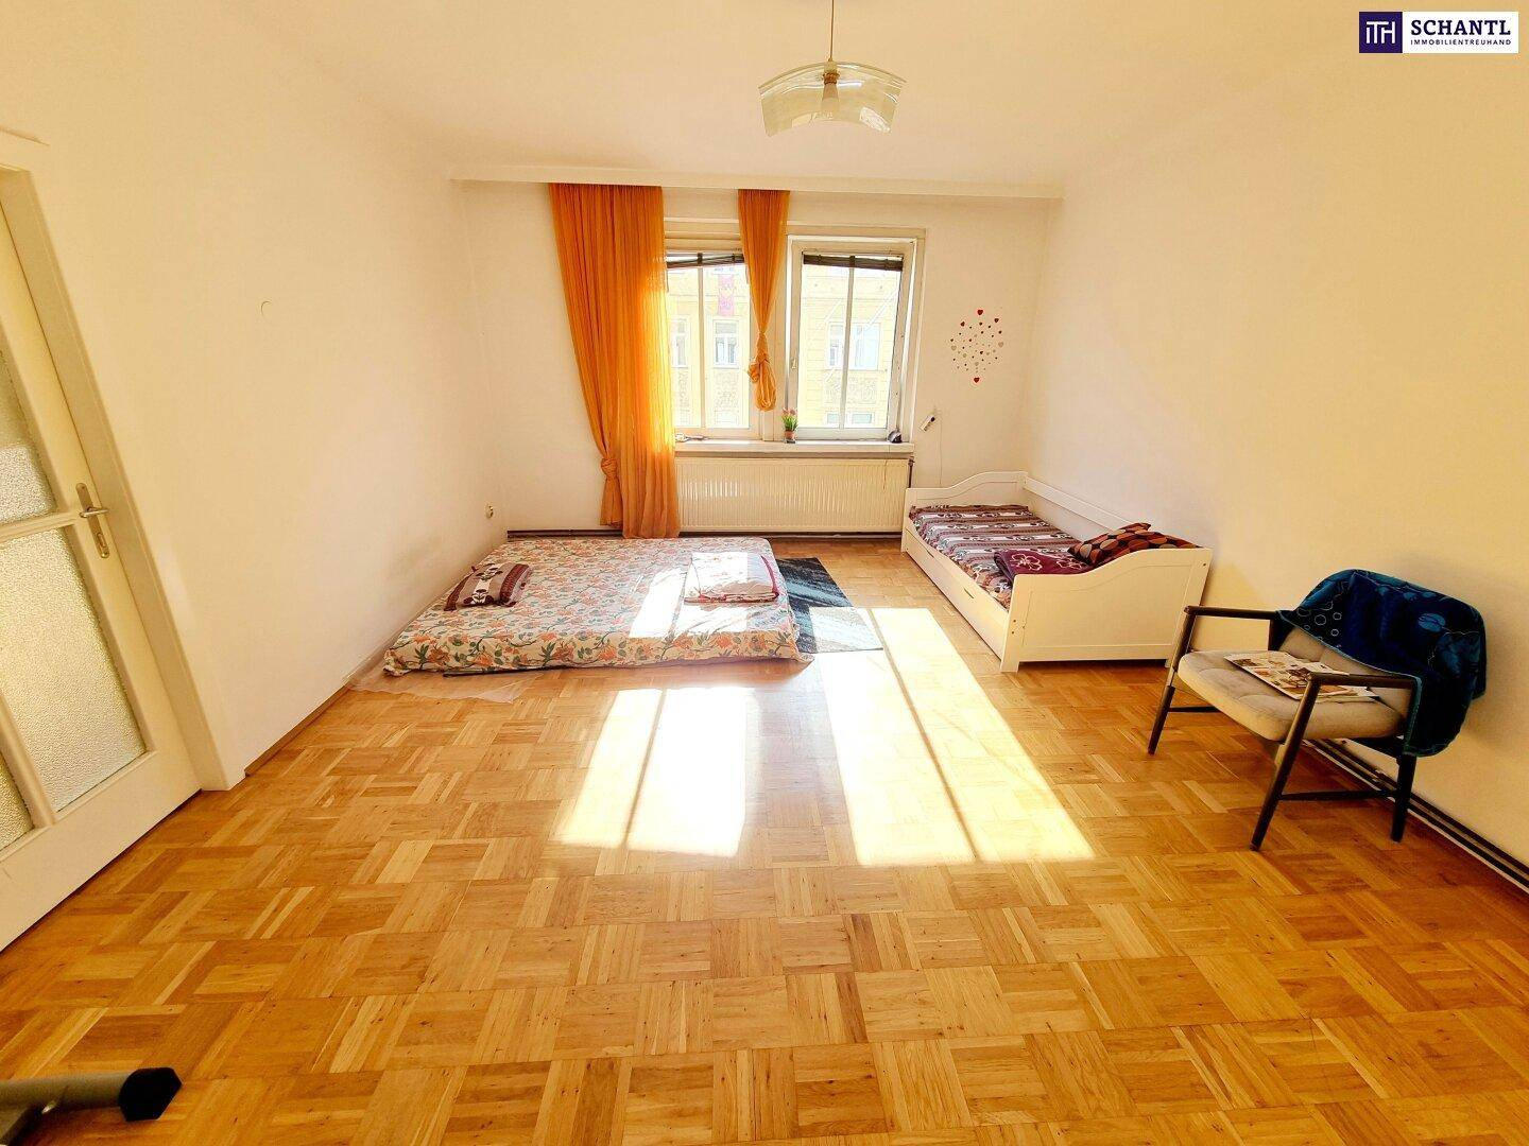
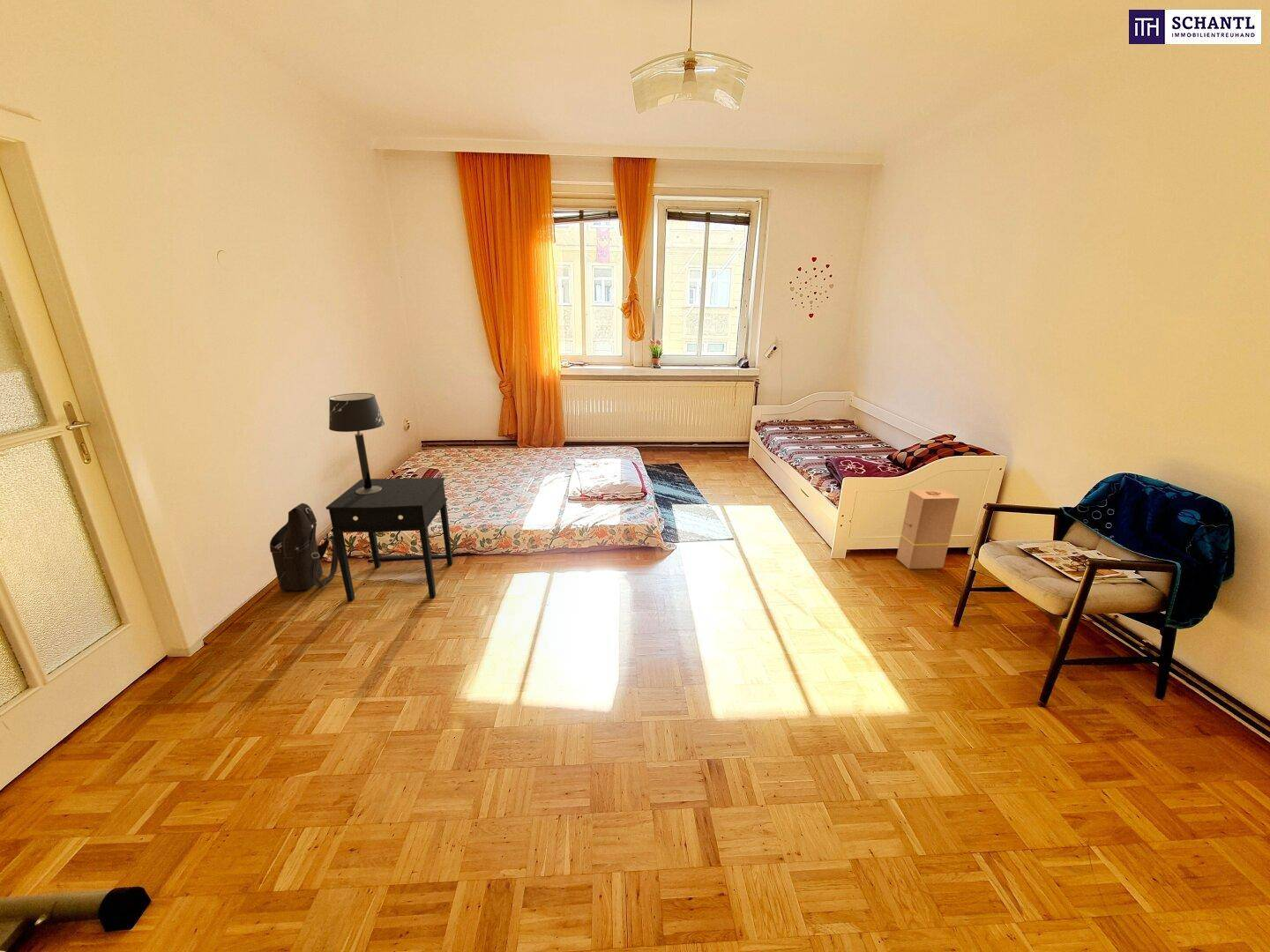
+ table lamp [328,392,385,495]
+ cardboard box [895,489,960,569]
+ shoulder bag [269,502,339,591]
+ side table [325,477,453,602]
